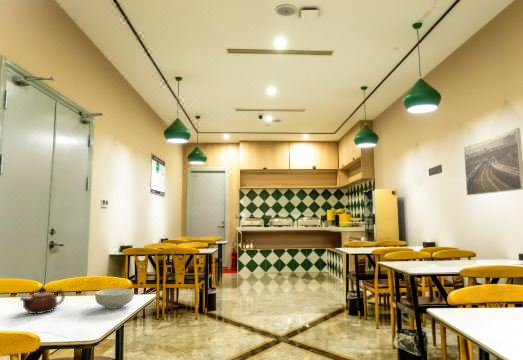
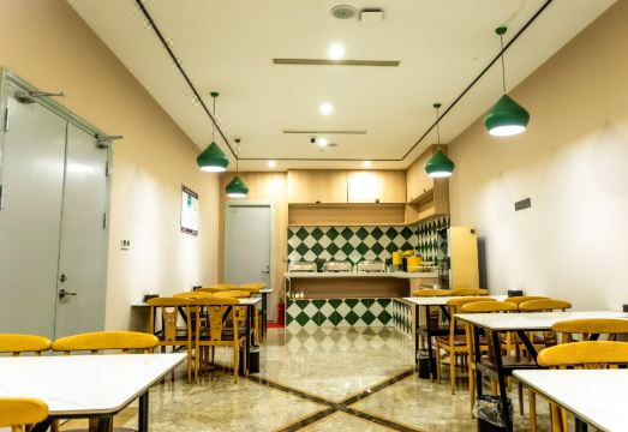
- cereal bowl [94,287,135,310]
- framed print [463,127,523,196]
- teapot [19,286,66,315]
